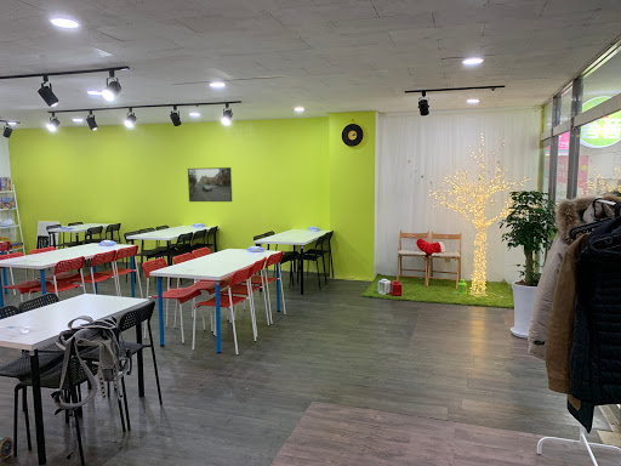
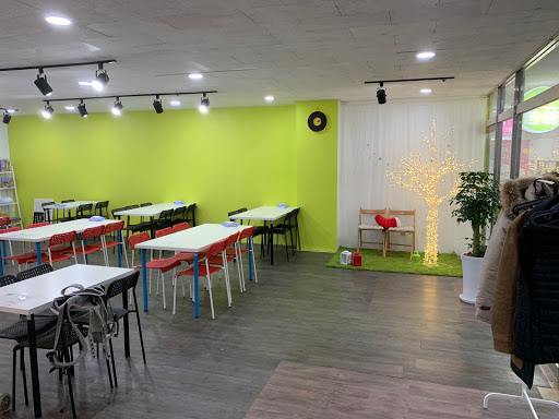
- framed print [187,166,233,203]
